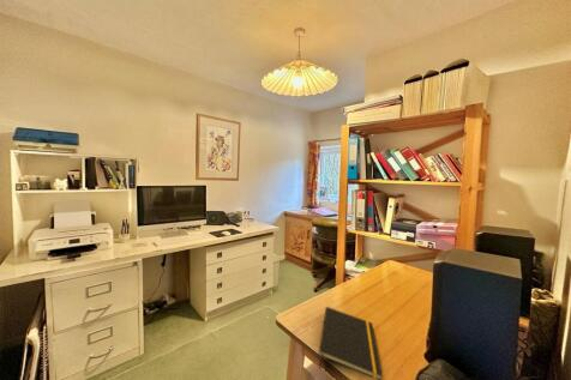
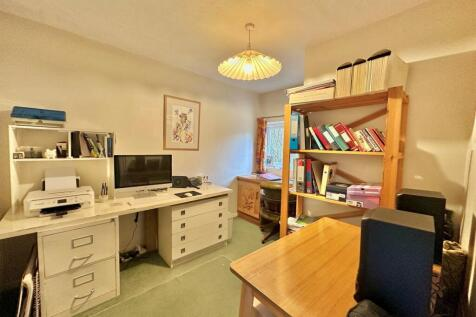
- notepad [318,306,384,380]
